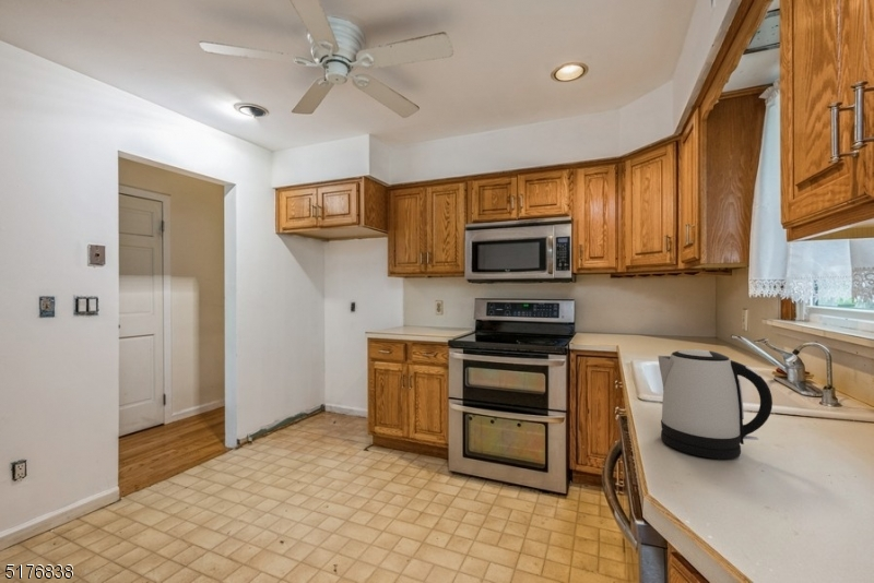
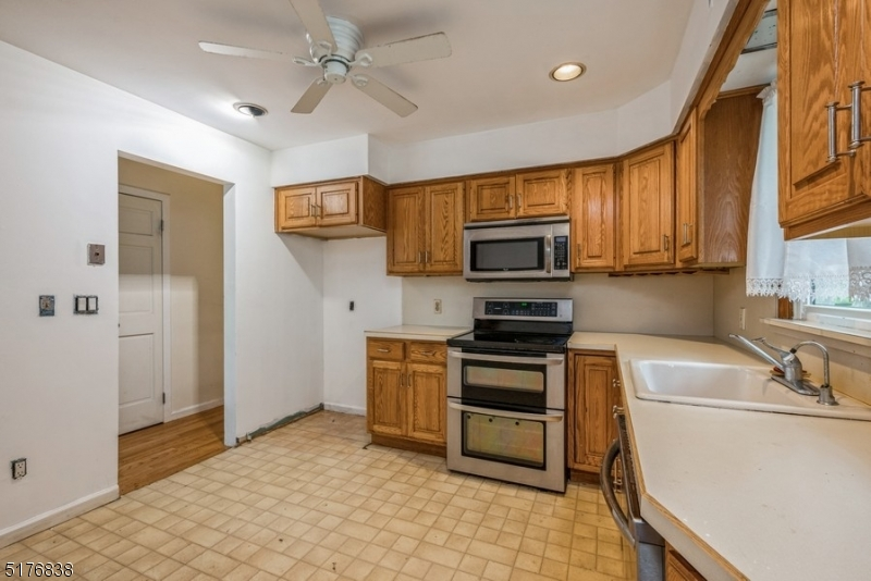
- kettle [657,348,773,460]
